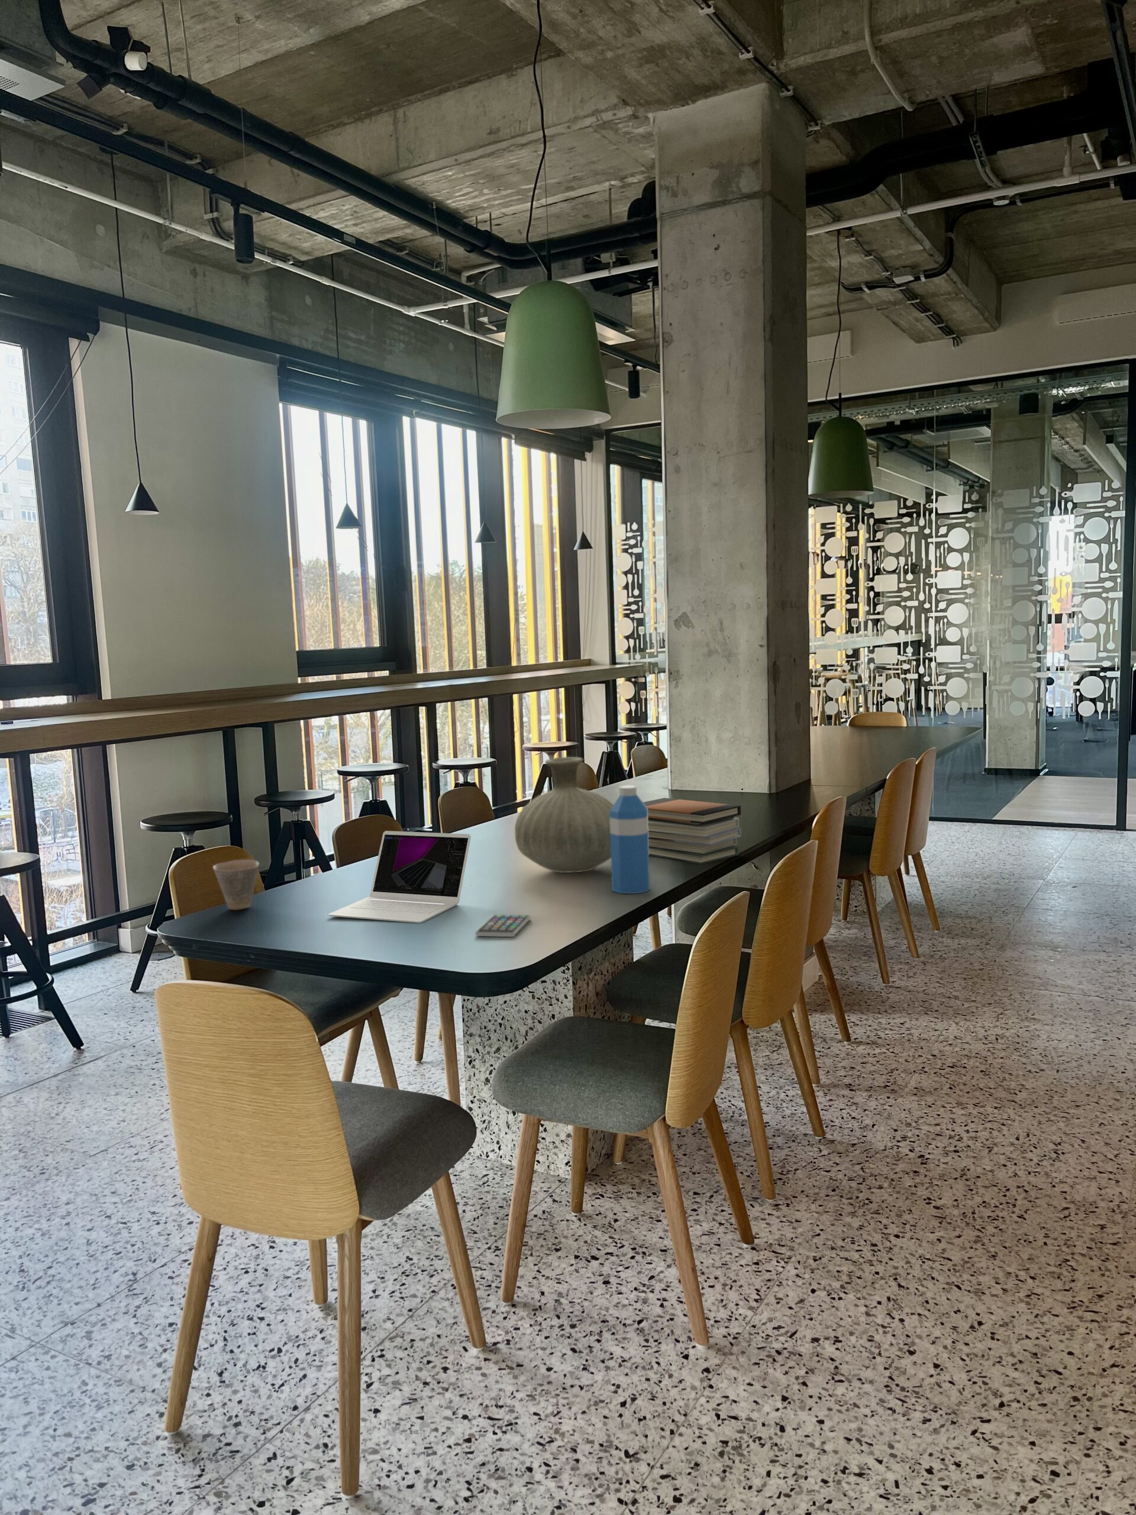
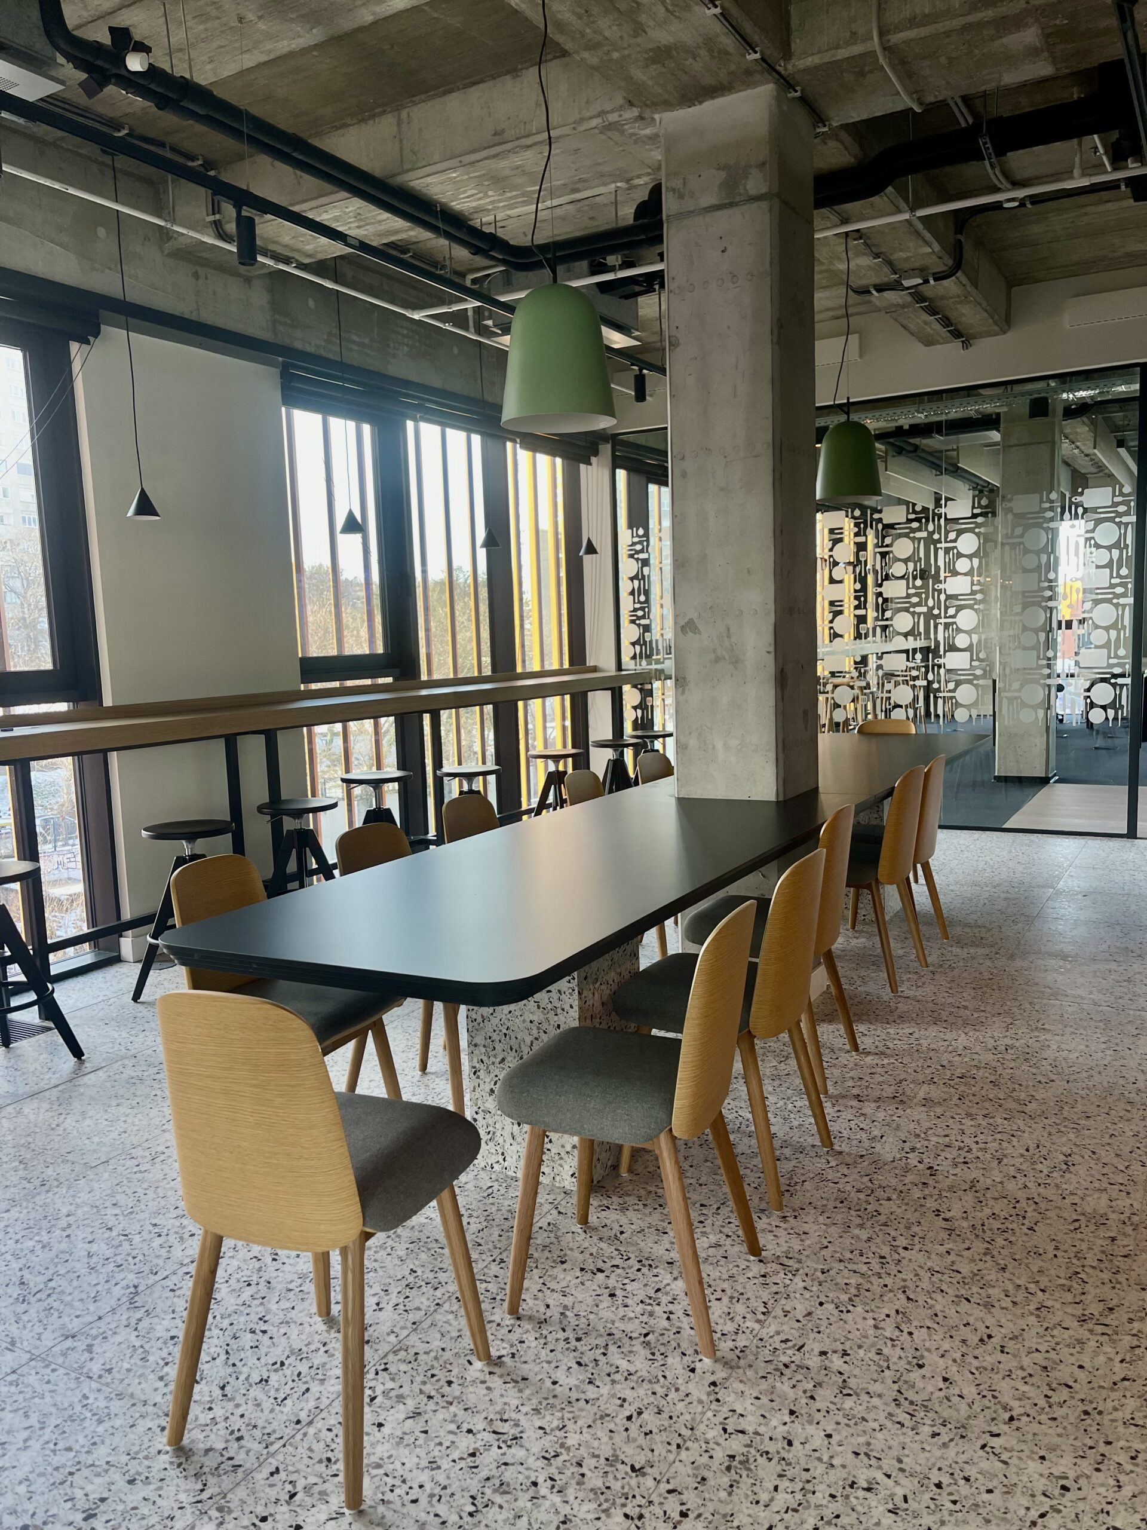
- cup [212,859,259,910]
- water bottle [610,785,650,895]
- smartphone [475,914,531,938]
- book stack [642,797,742,865]
- laptop [328,830,471,923]
- vase [514,756,613,873]
